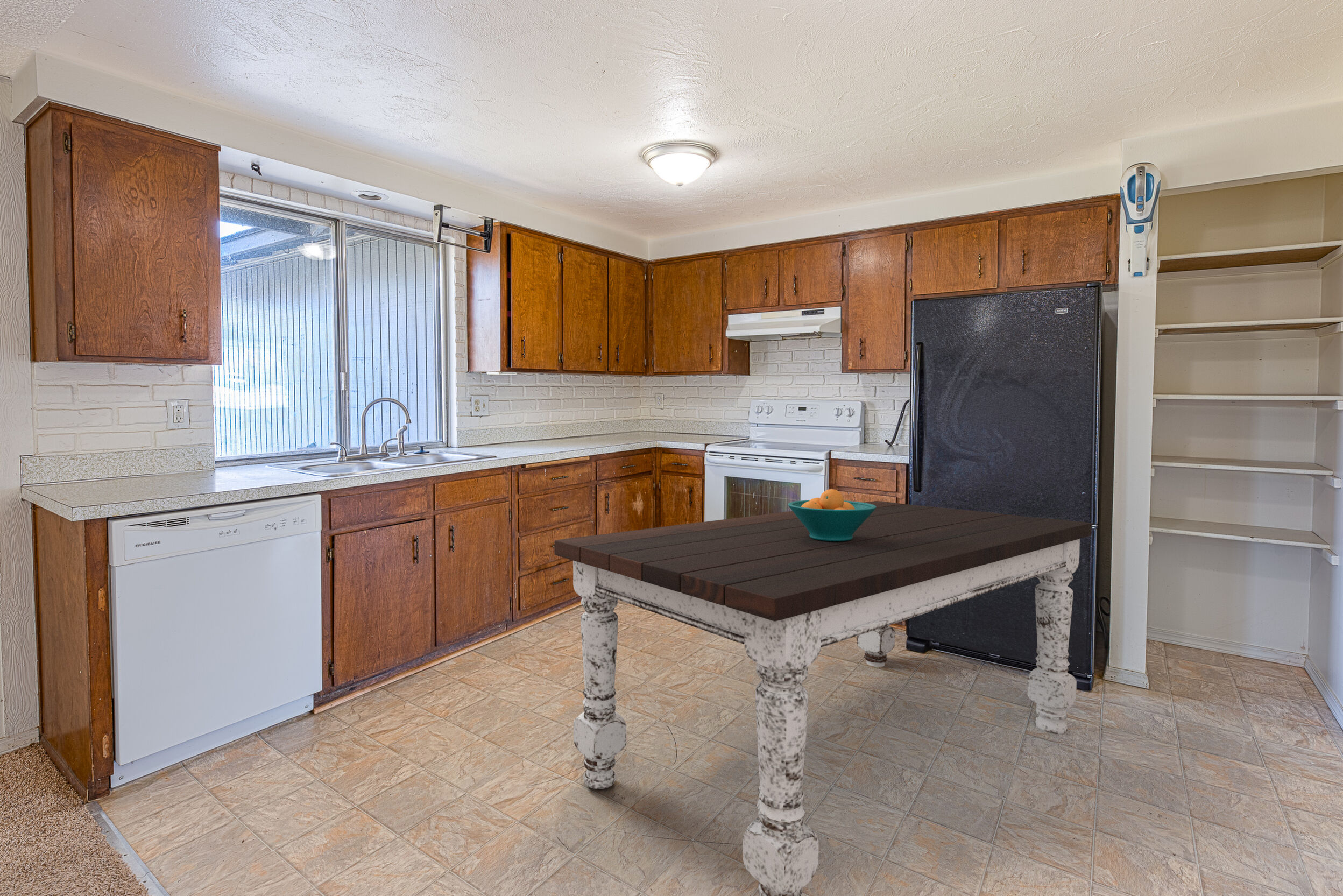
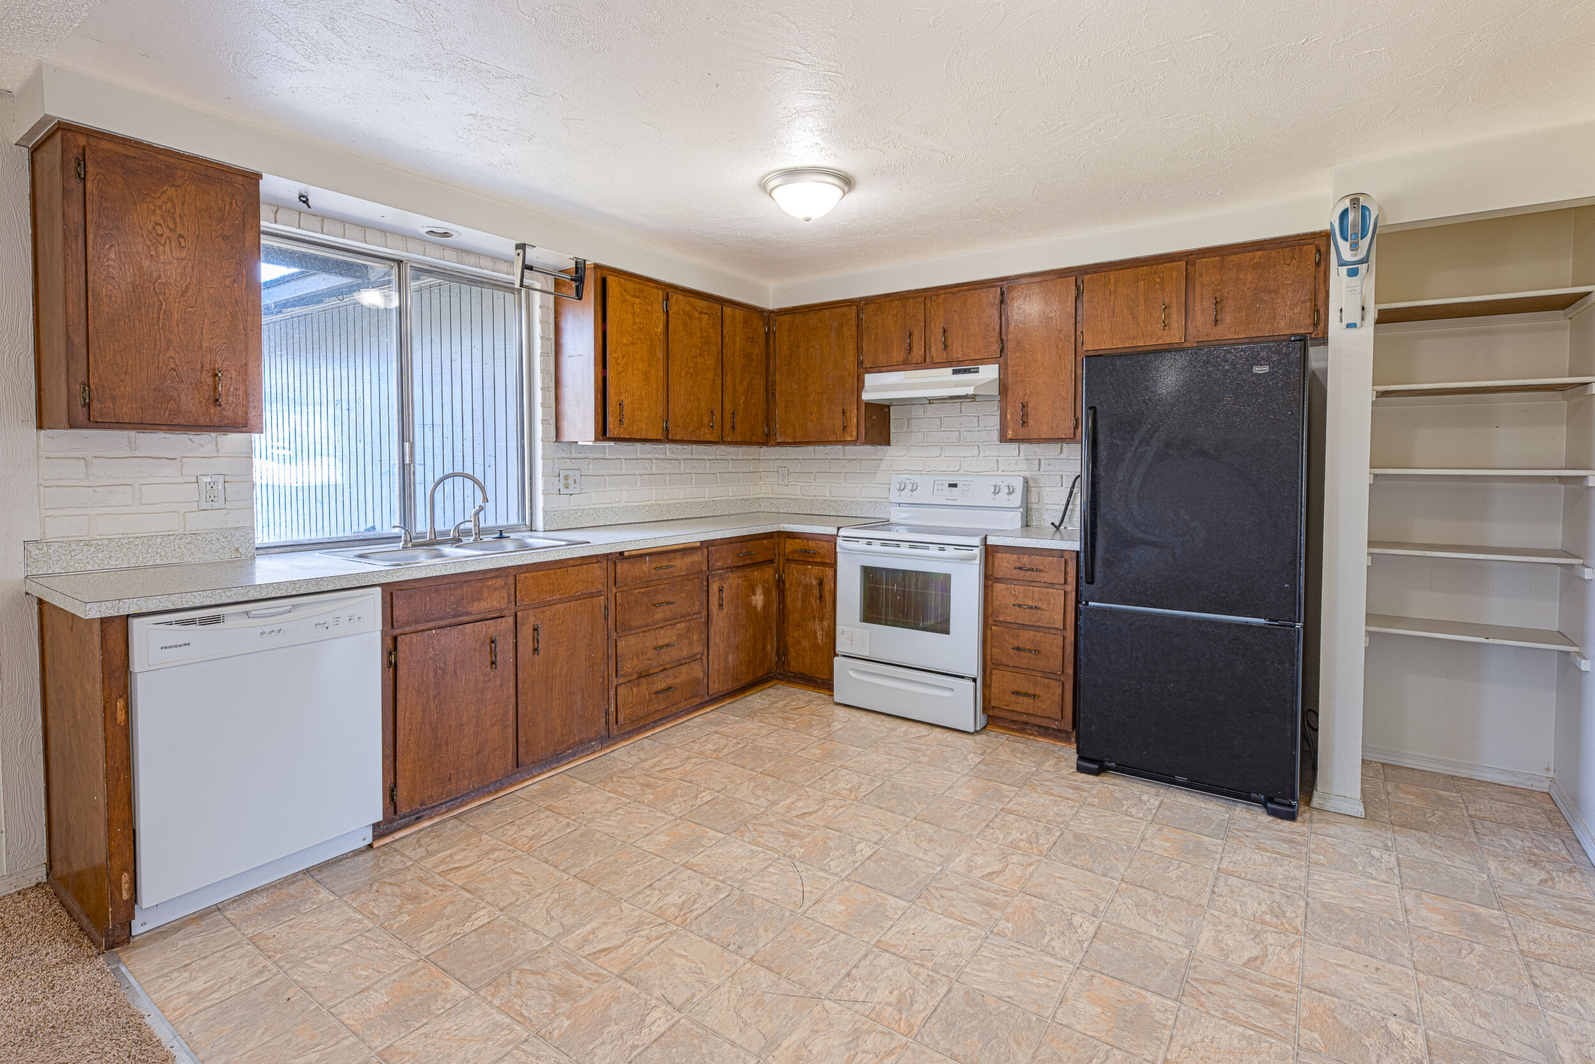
- dining table [554,500,1092,896]
- fruit bowl [787,489,877,541]
